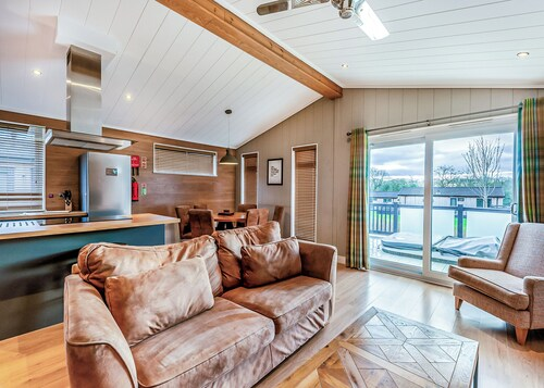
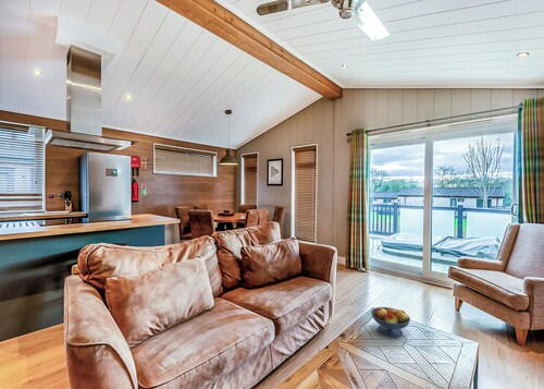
+ fruit bowl [370,306,411,338]
